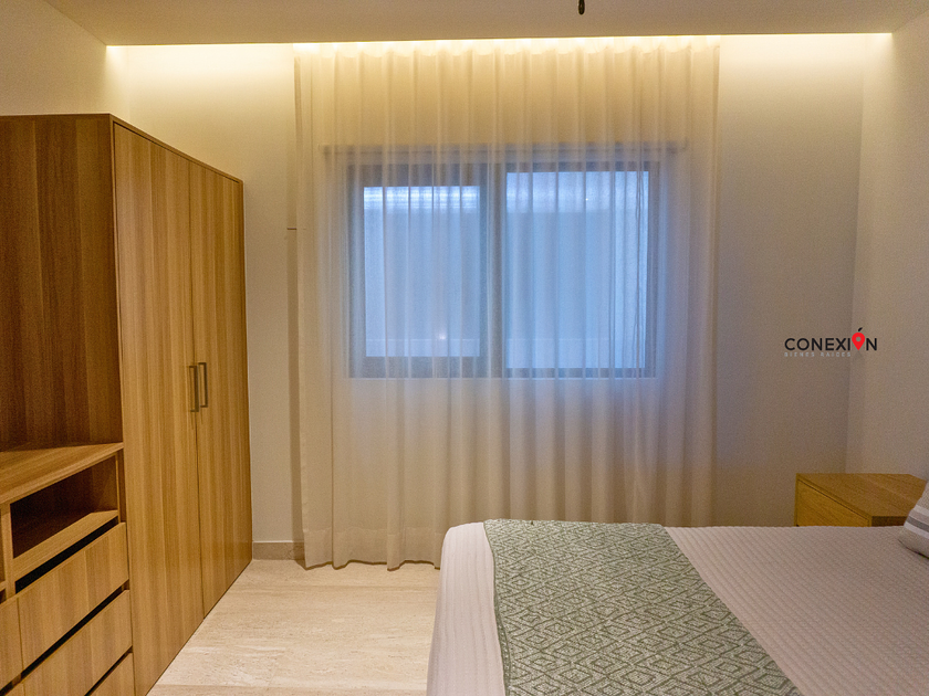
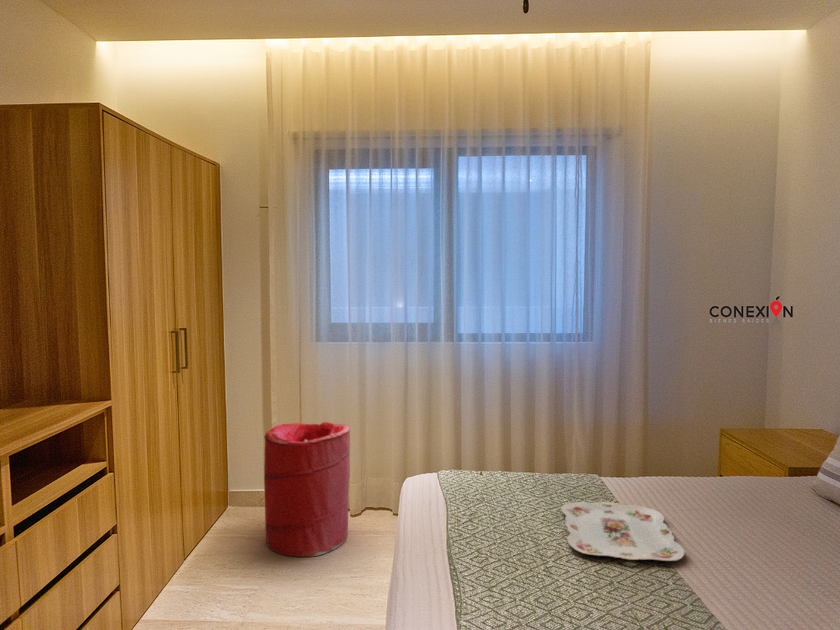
+ serving tray [560,501,686,562]
+ laundry hamper [263,421,351,558]
